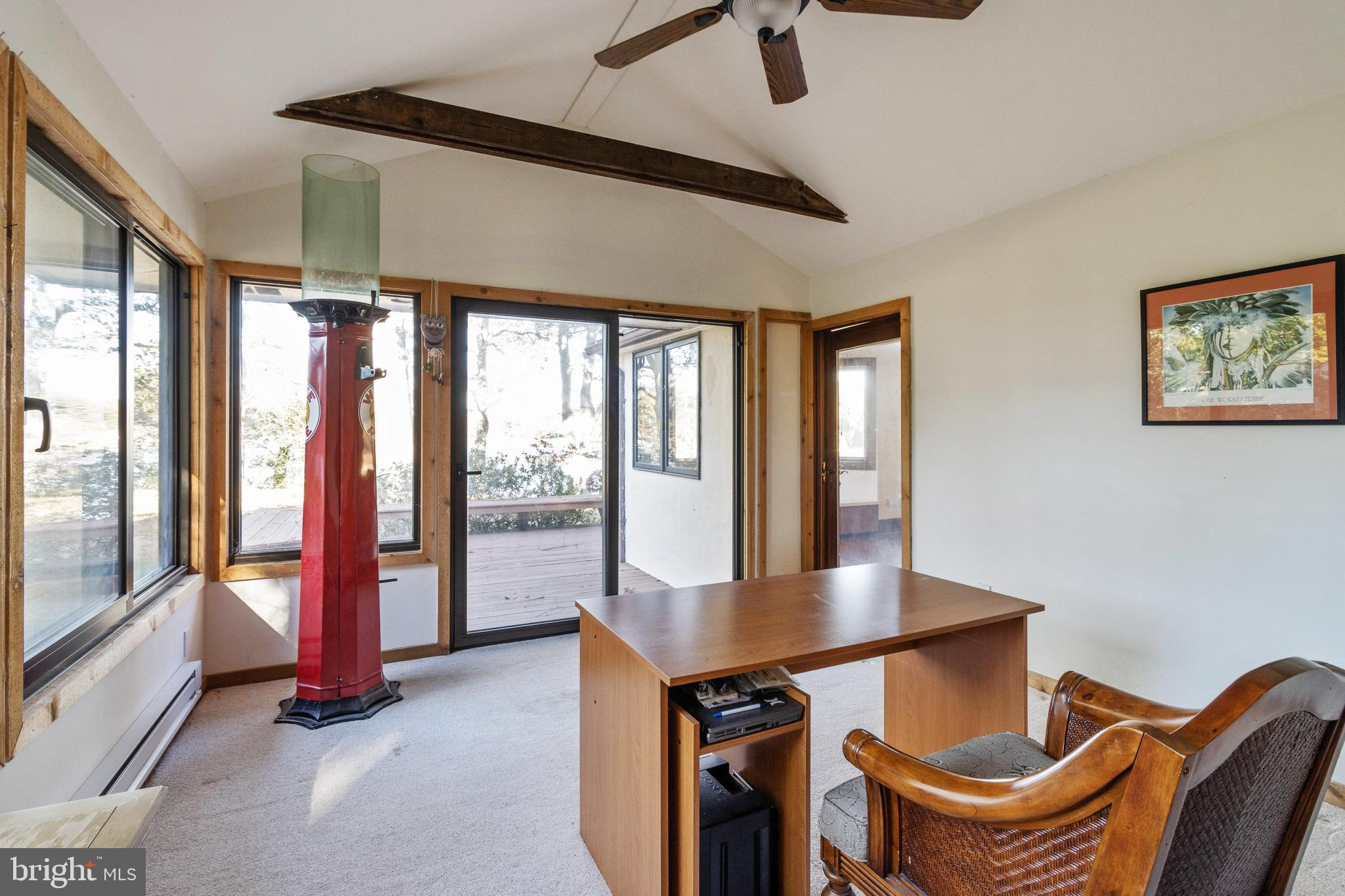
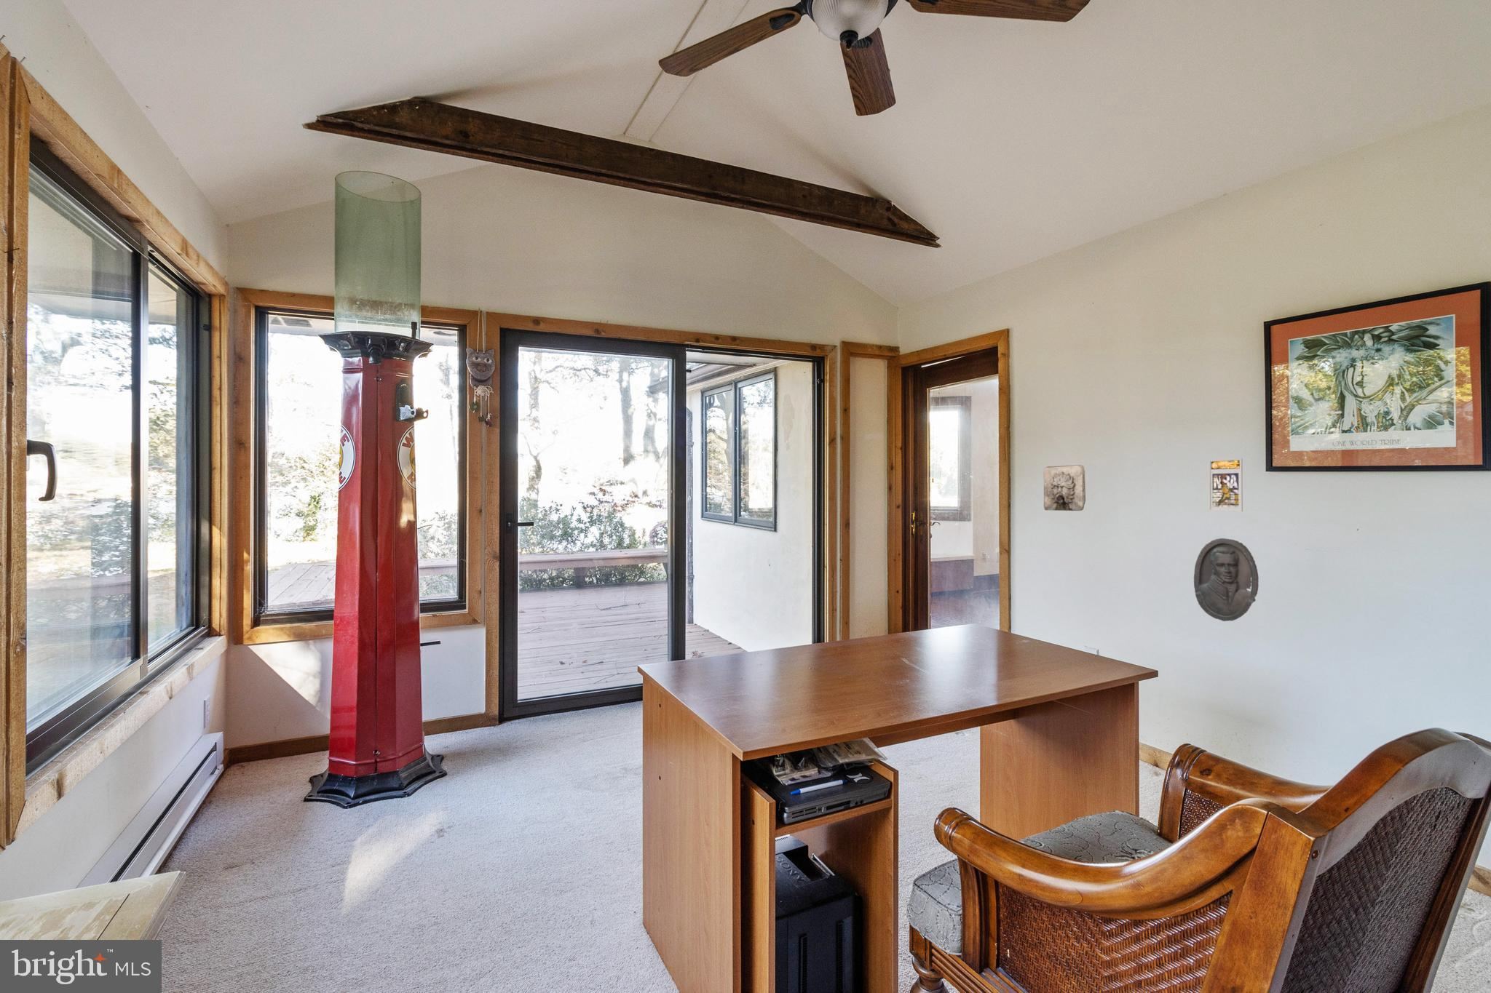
+ wall relief [1043,464,1086,511]
+ trading card display case [1208,458,1244,512]
+ portrait relief [1193,538,1259,622]
